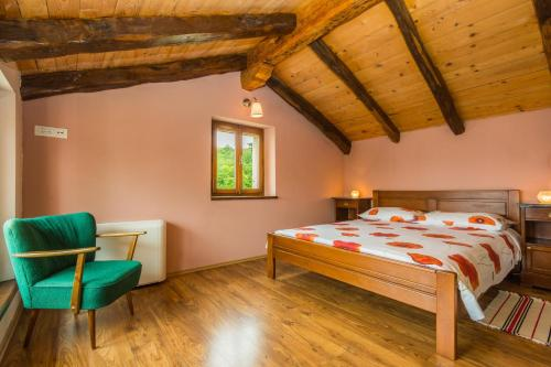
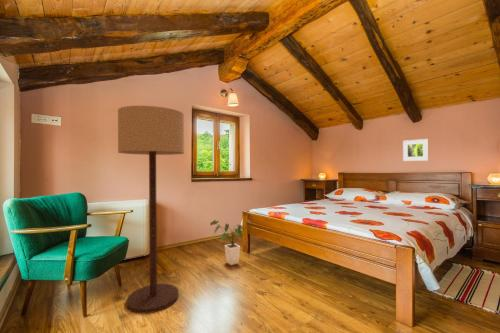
+ house plant [209,218,253,266]
+ floor lamp [117,105,185,314]
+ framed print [402,138,429,162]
